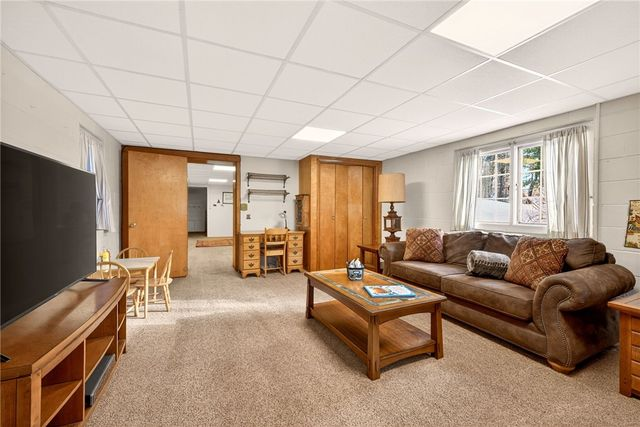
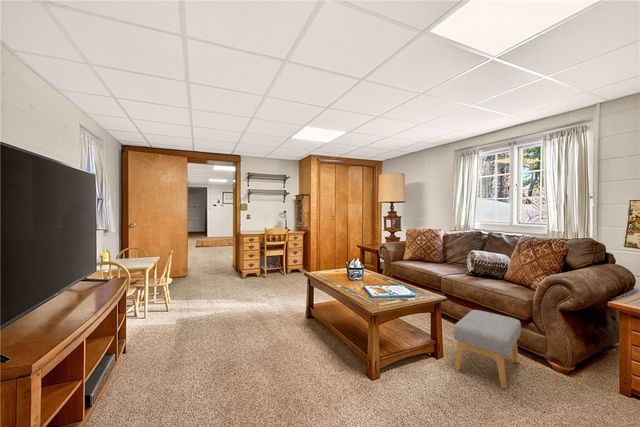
+ footstool [452,309,522,390]
